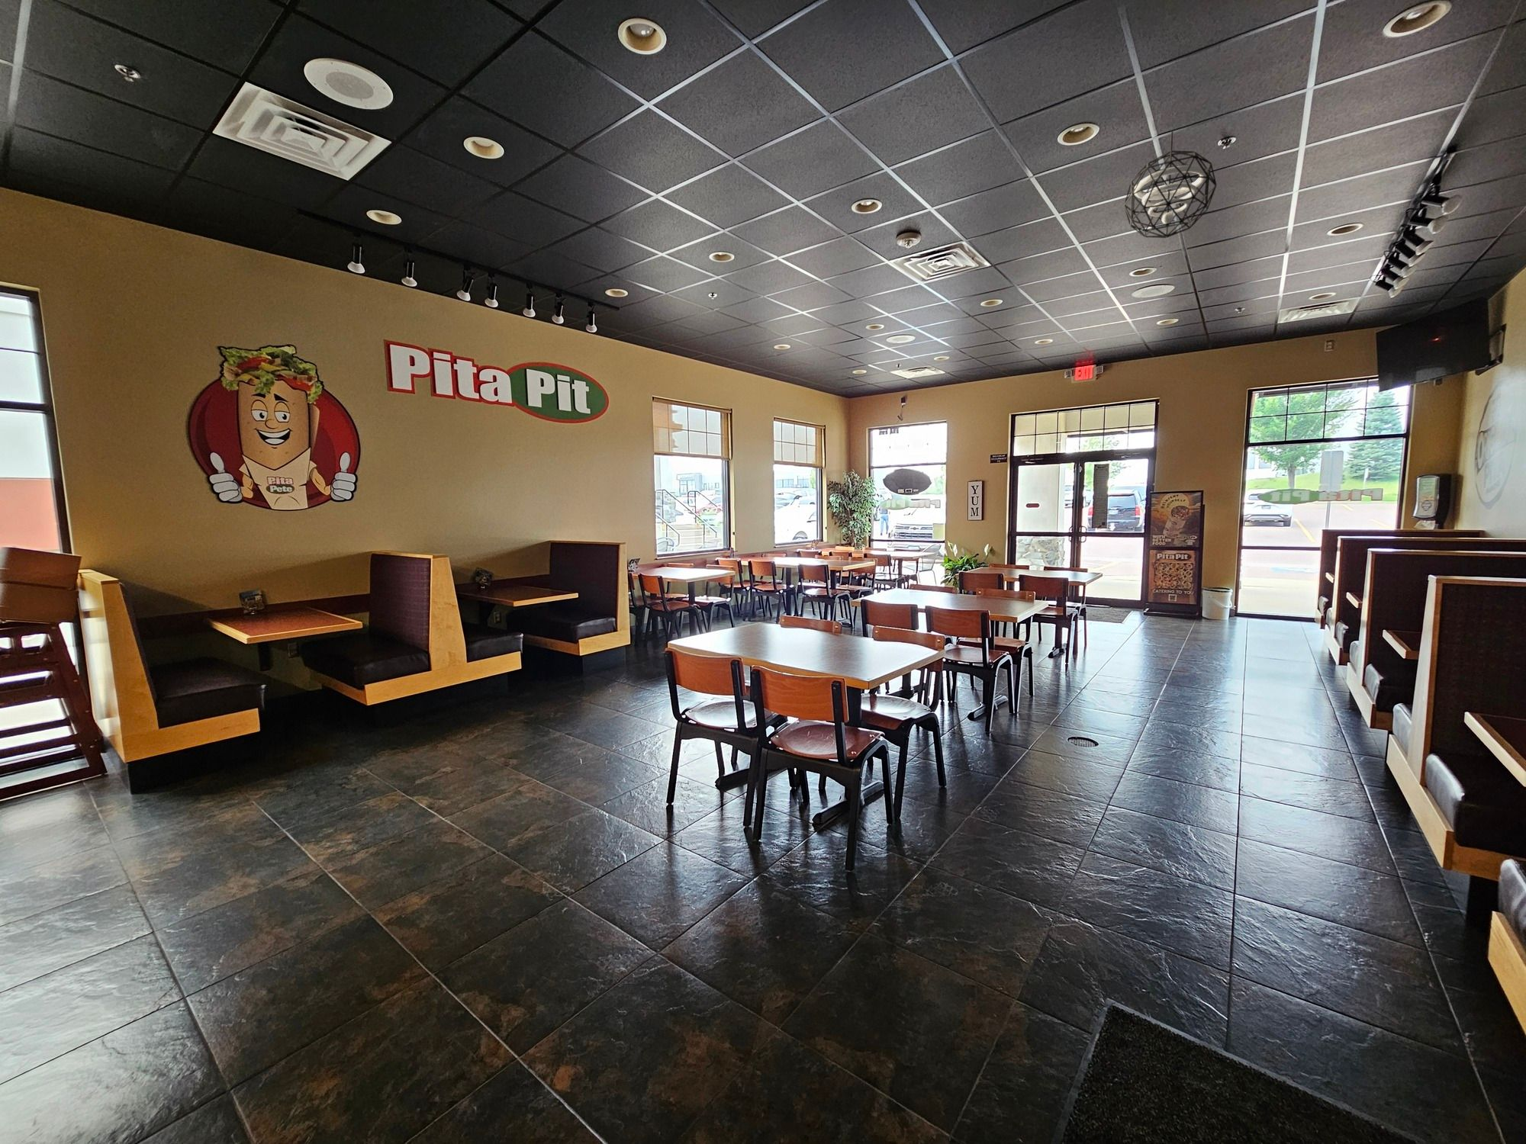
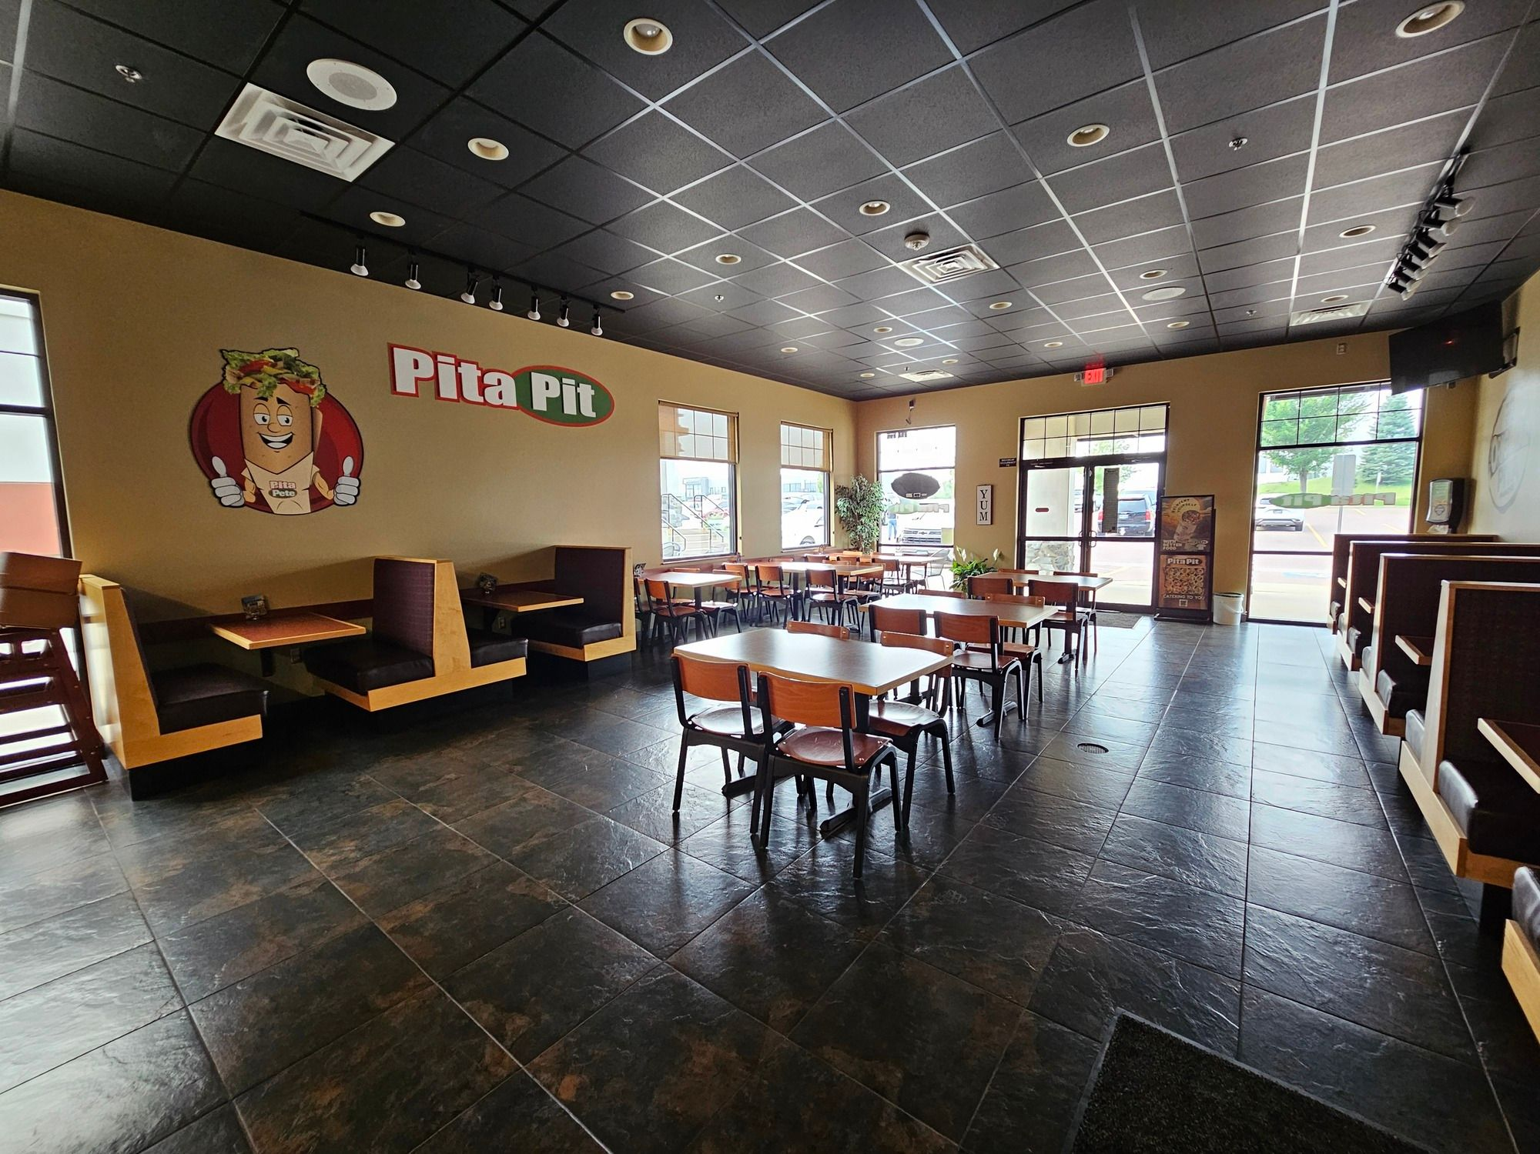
- pendant light [1123,131,1217,239]
